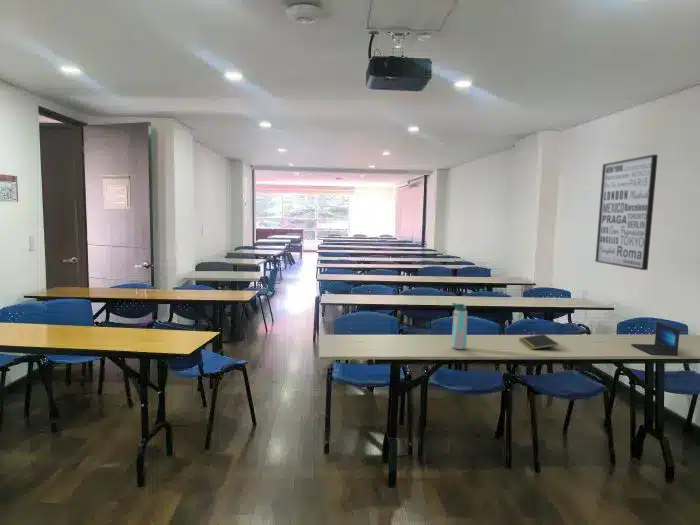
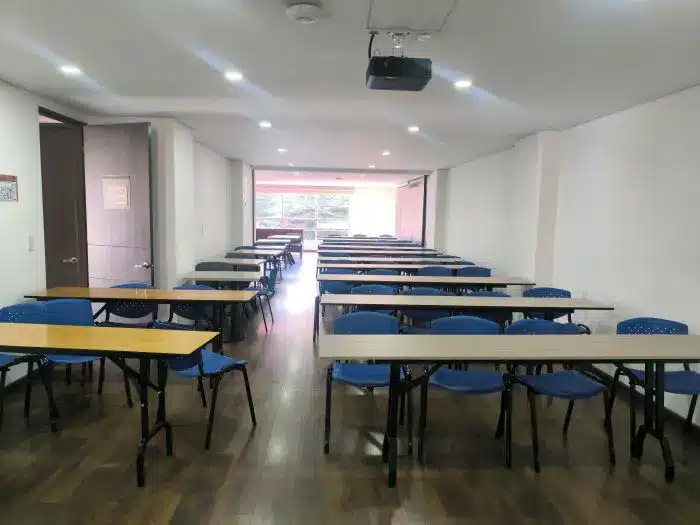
- wall art [594,154,659,271]
- laptop [630,321,681,357]
- notepad [518,333,559,351]
- water bottle [450,301,468,350]
